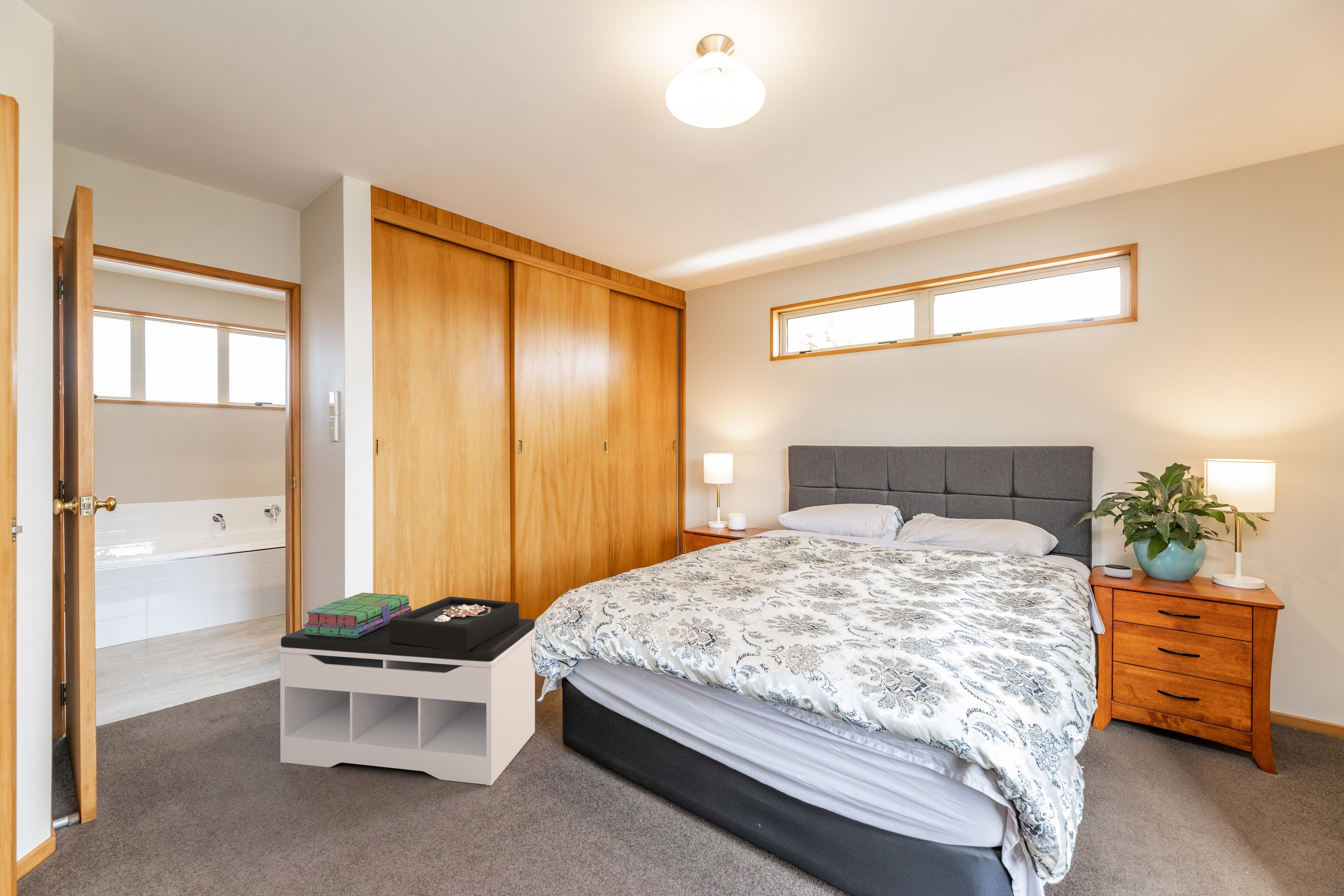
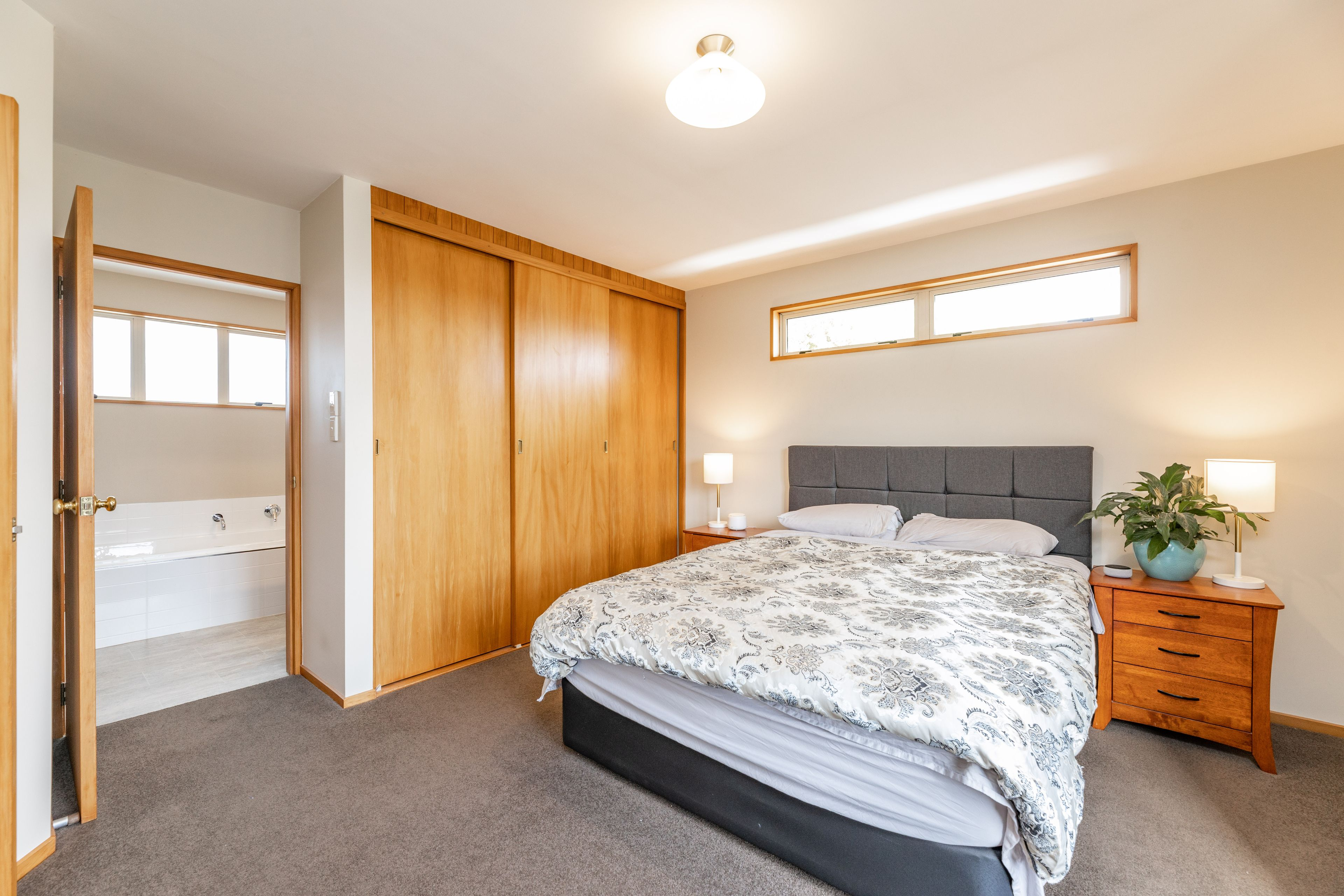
- bench [278,618,536,786]
- stack of books [302,592,412,638]
- decorative box [389,596,519,652]
